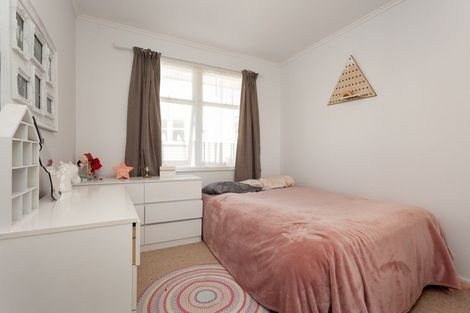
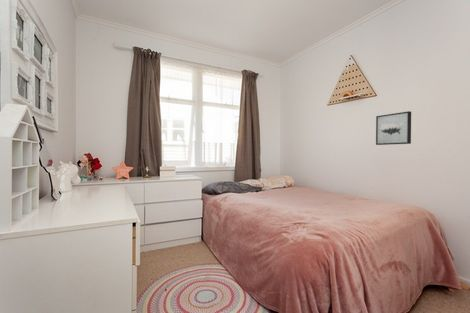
+ wall art [375,110,412,146]
